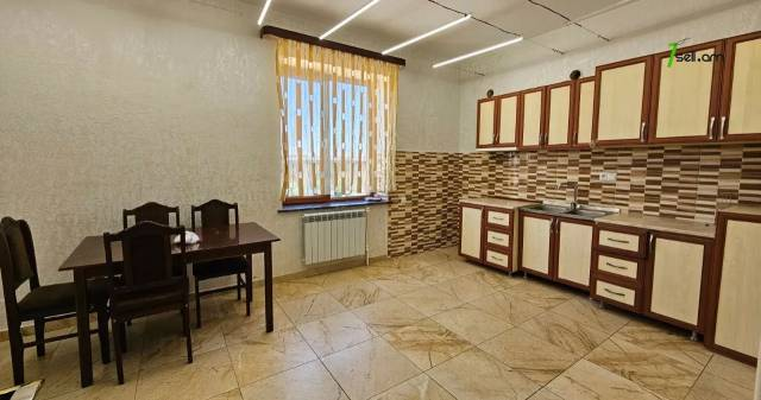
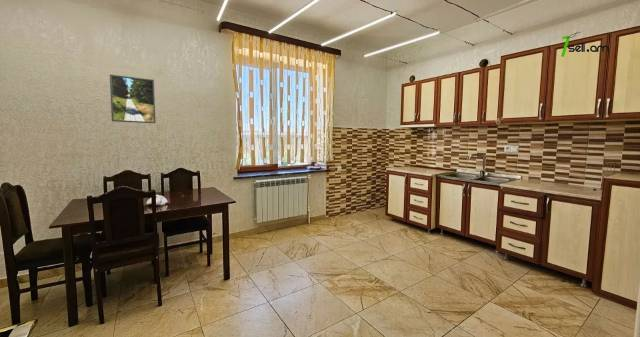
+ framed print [109,74,157,124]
